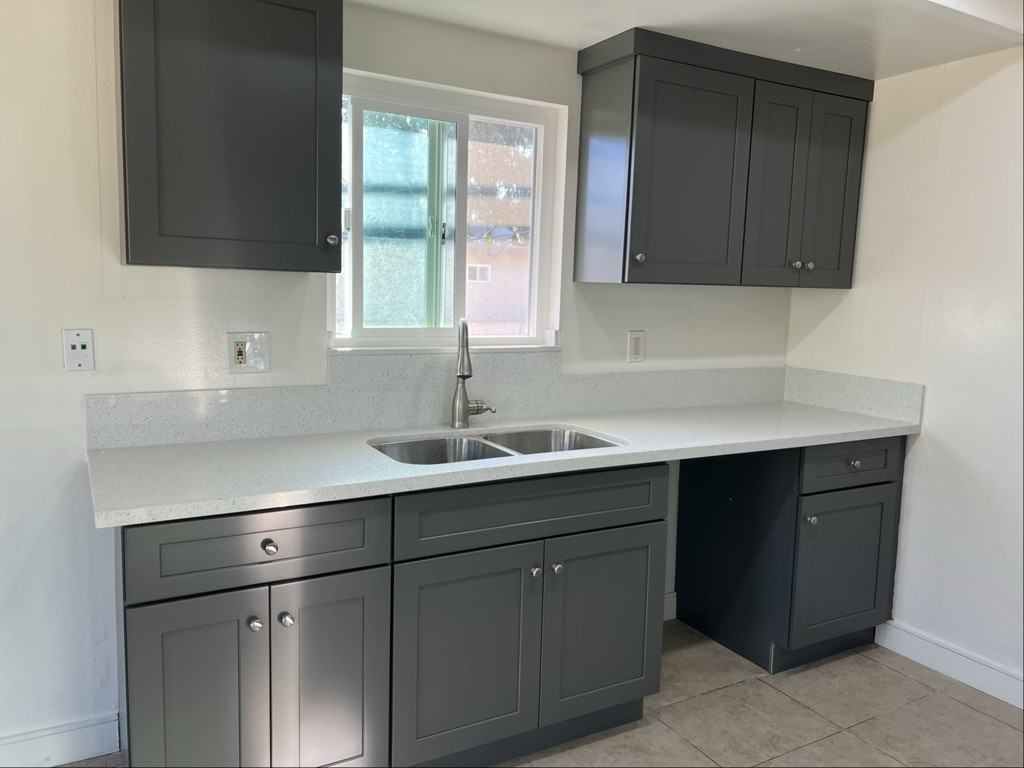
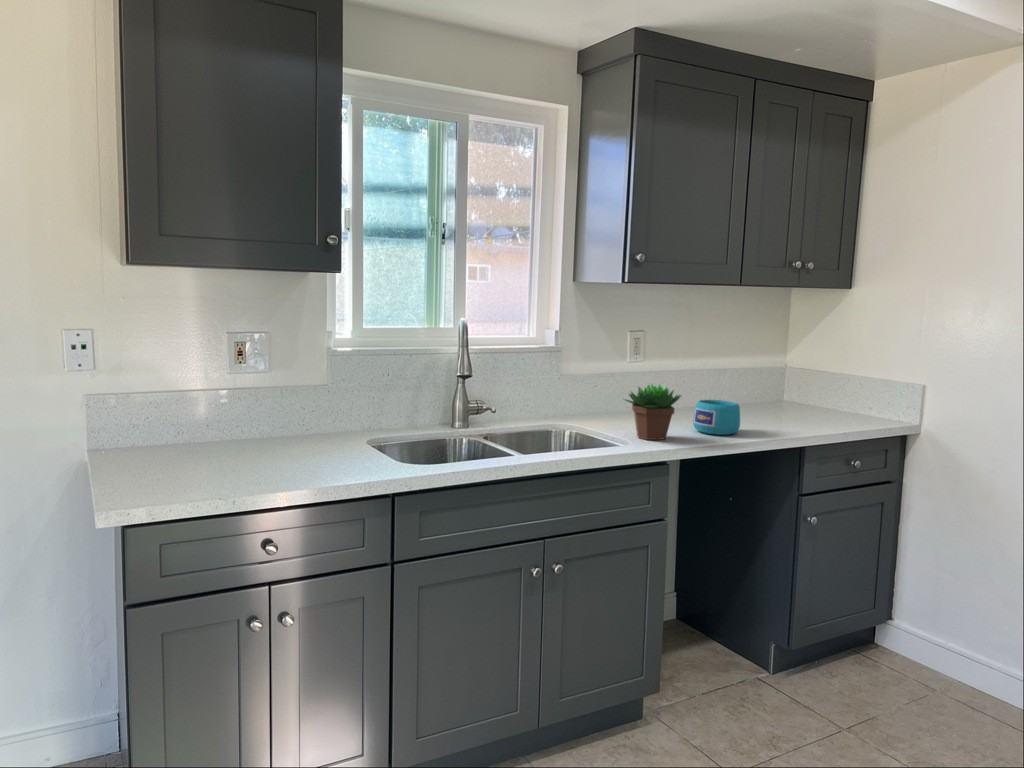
+ cup [692,399,741,436]
+ succulent plant [621,382,683,441]
